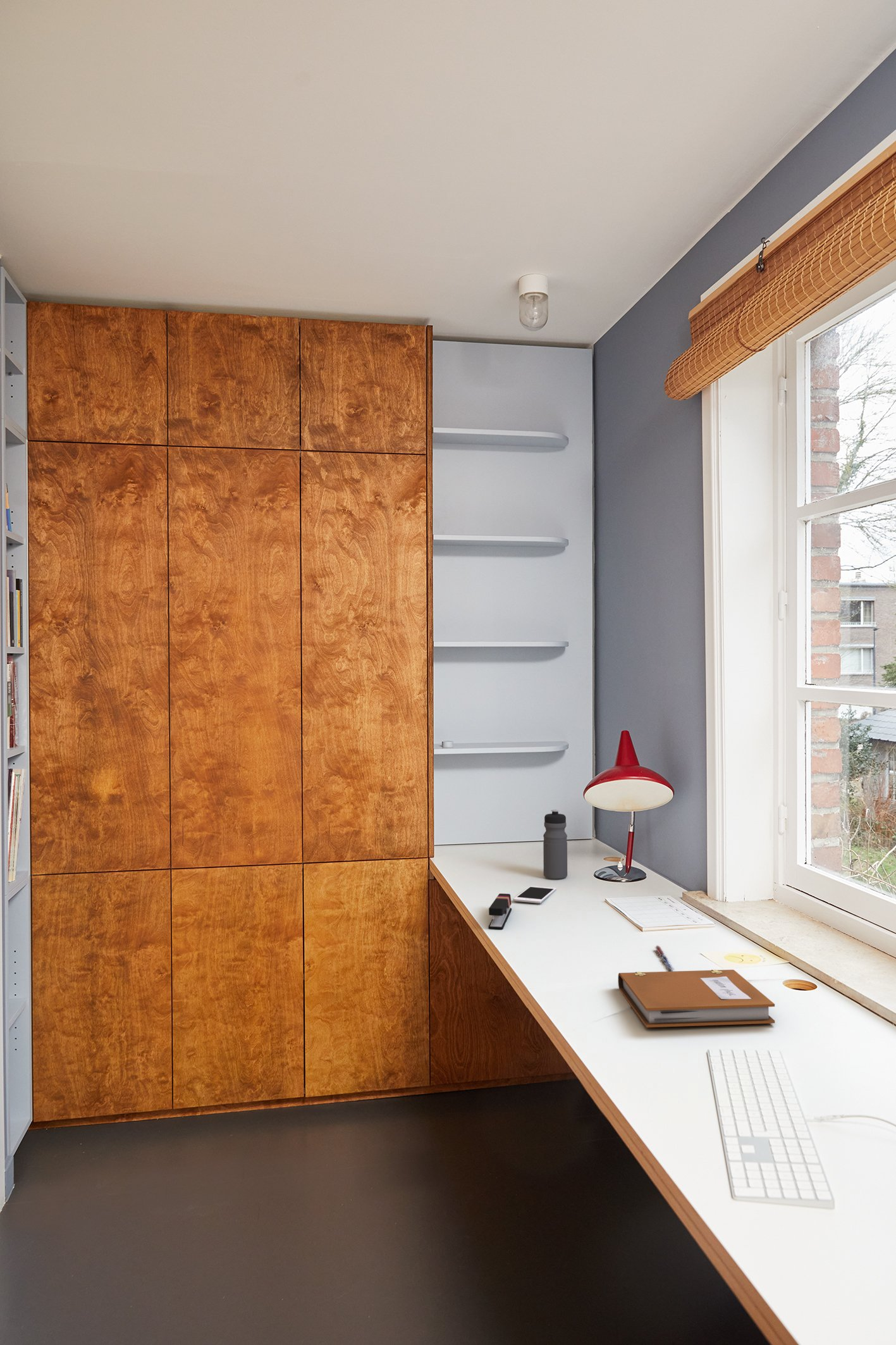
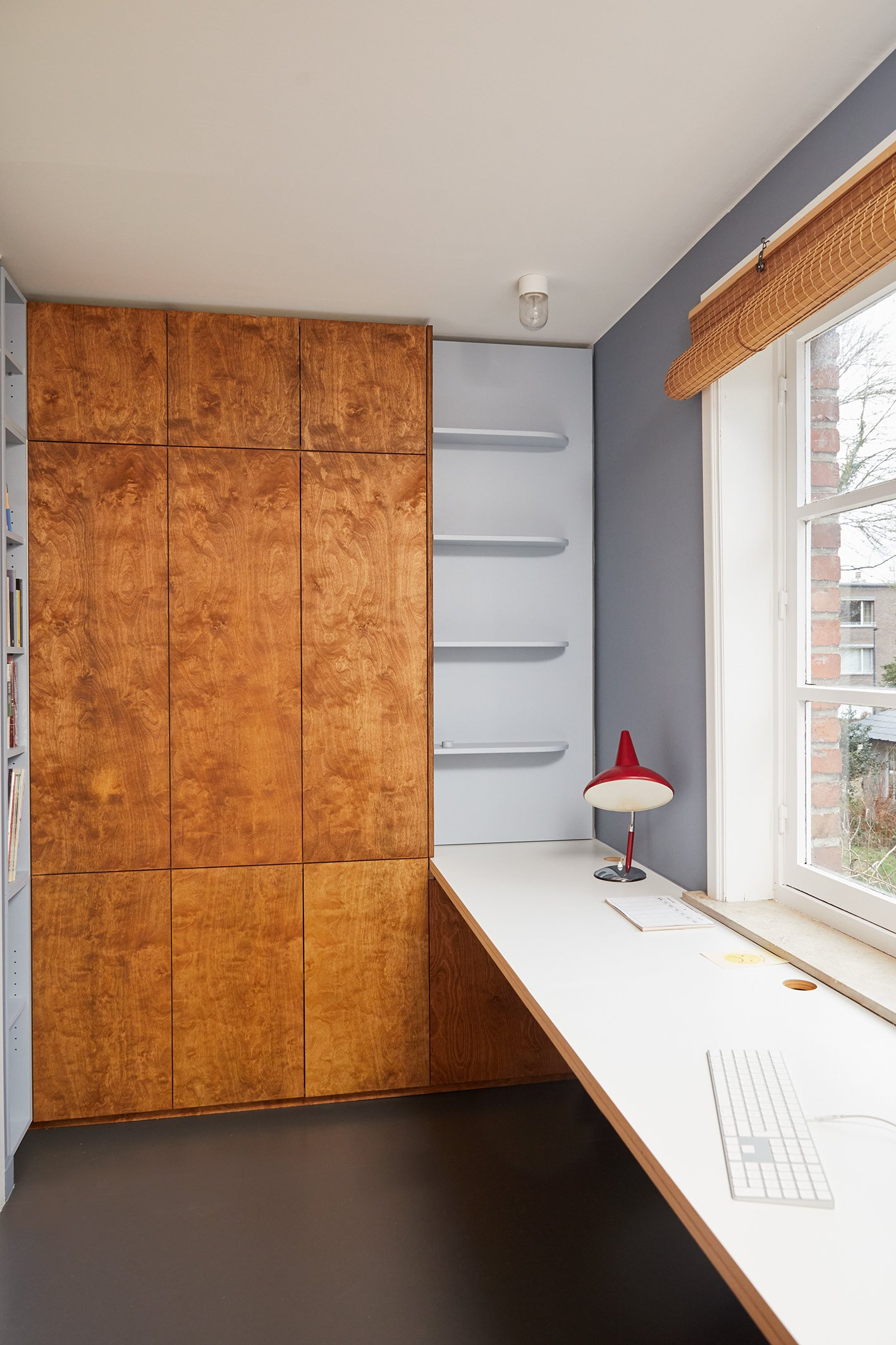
- notebook [618,969,775,1028]
- water bottle [543,809,568,879]
- pen [654,945,675,971]
- stapler [488,893,512,930]
- cell phone [513,885,557,904]
